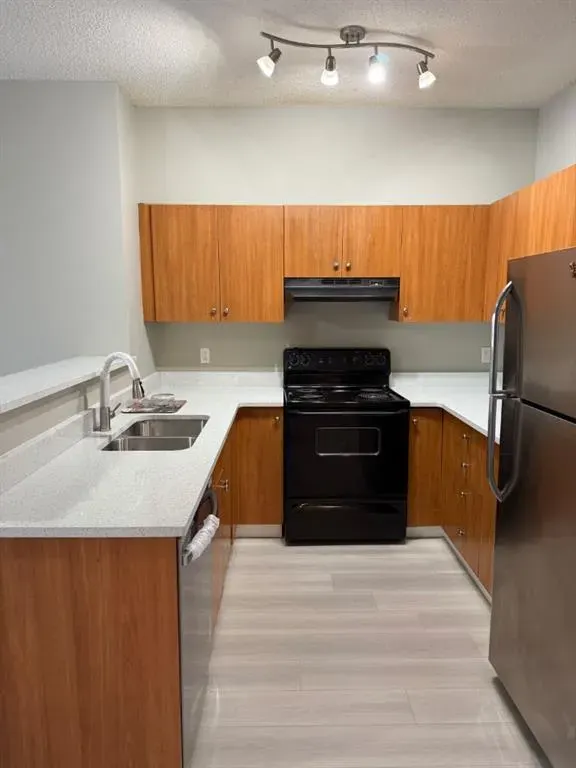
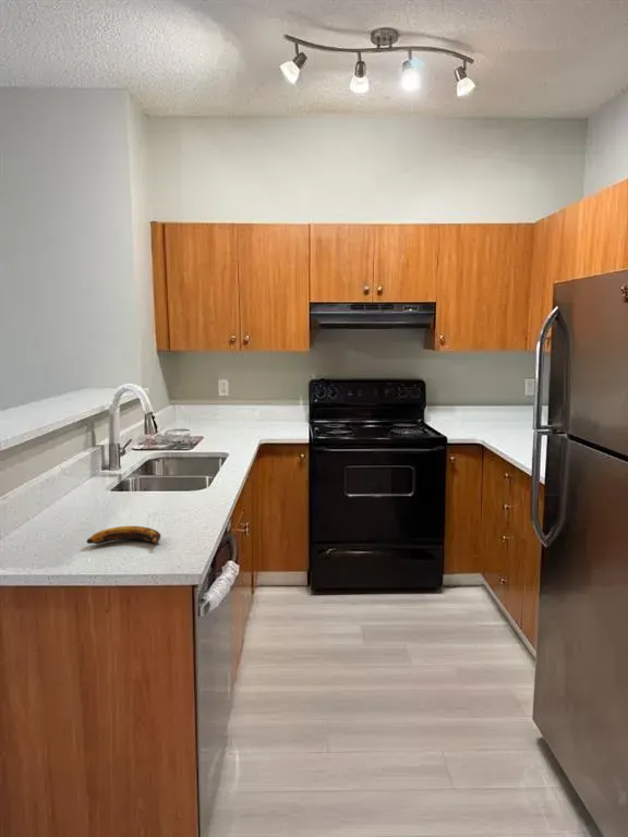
+ banana [86,525,161,546]
